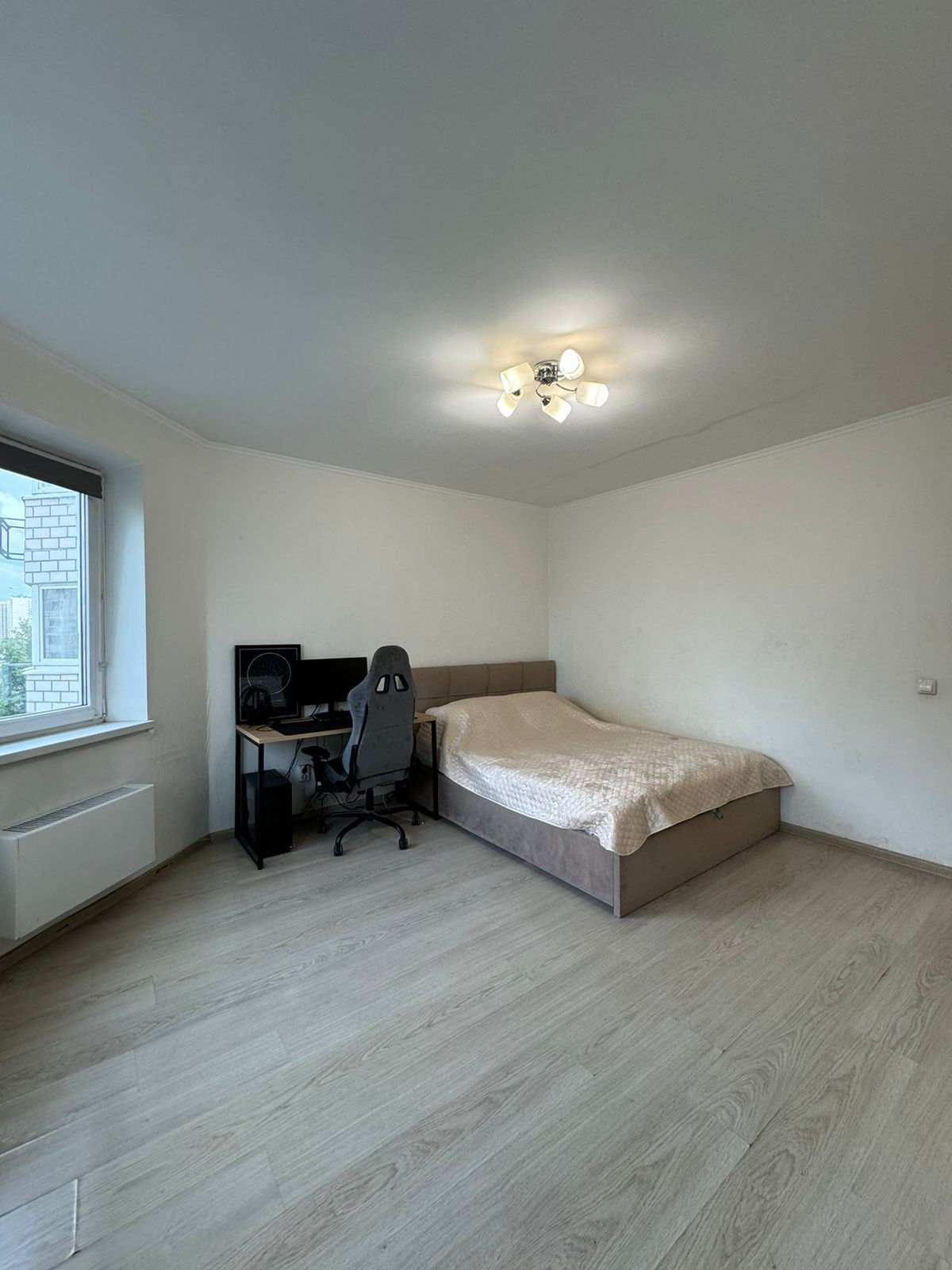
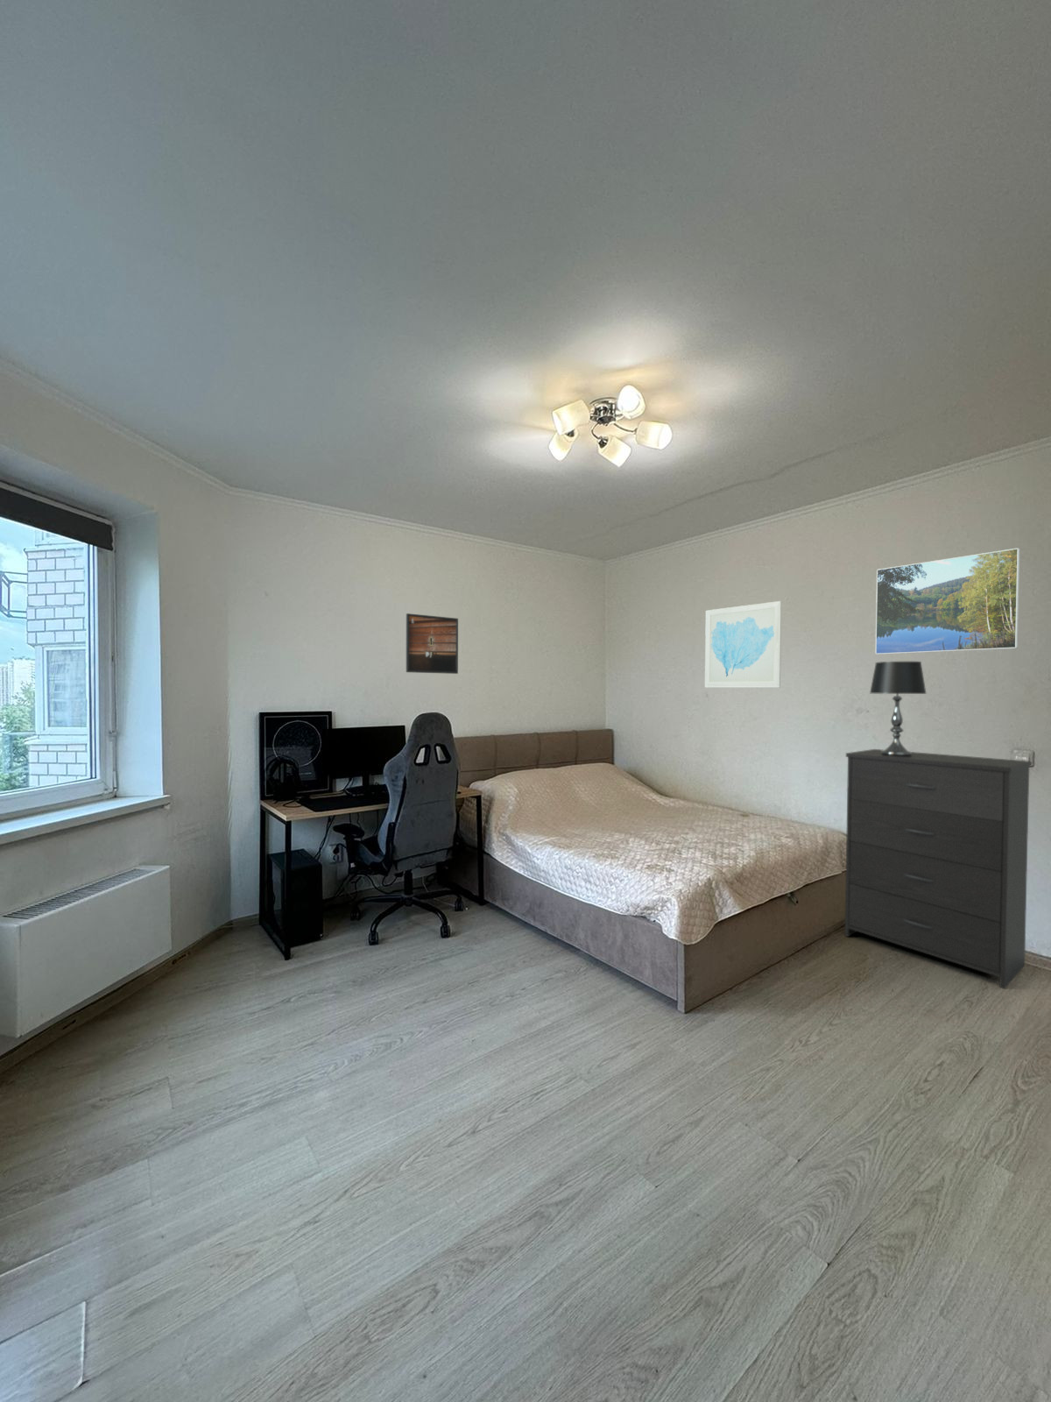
+ wall art [704,601,782,689]
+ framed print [405,613,459,675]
+ dresser [845,748,1032,990]
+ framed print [874,546,1021,656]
+ table lamp [869,660,927,756]
